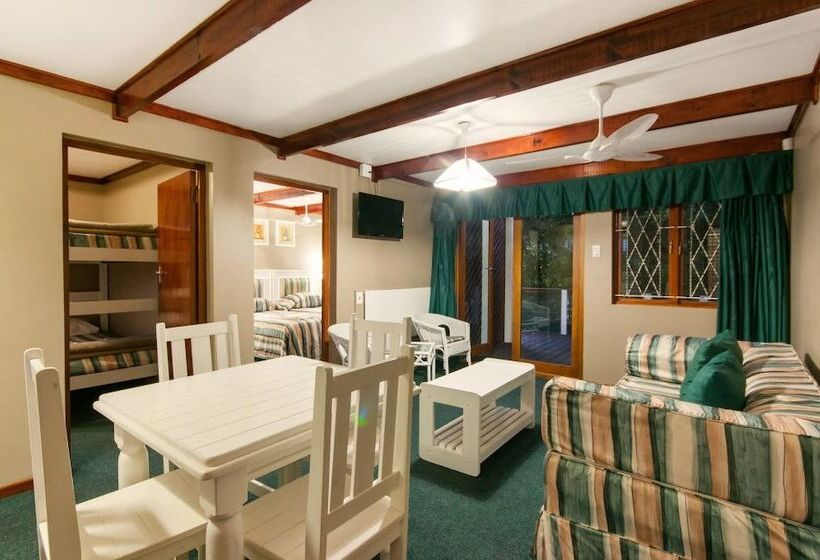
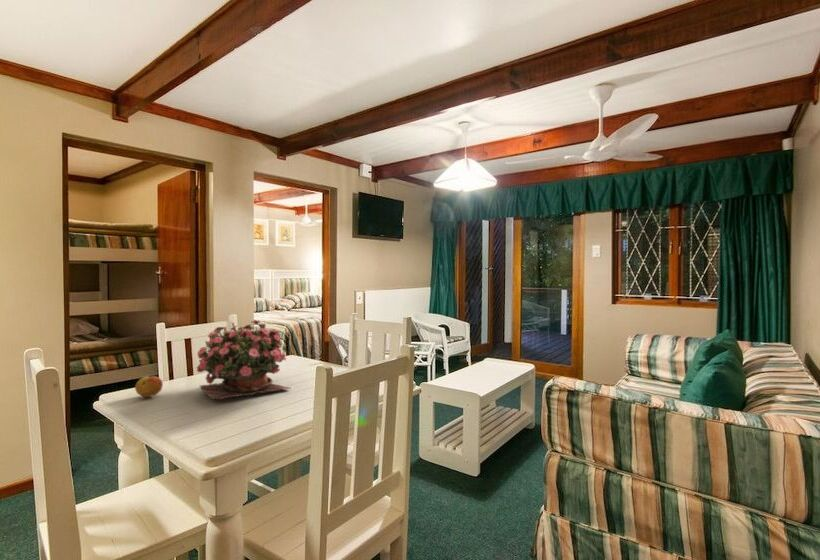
+ potted flower [196,319,291,401]
+ fruit [134,375,164,398]
